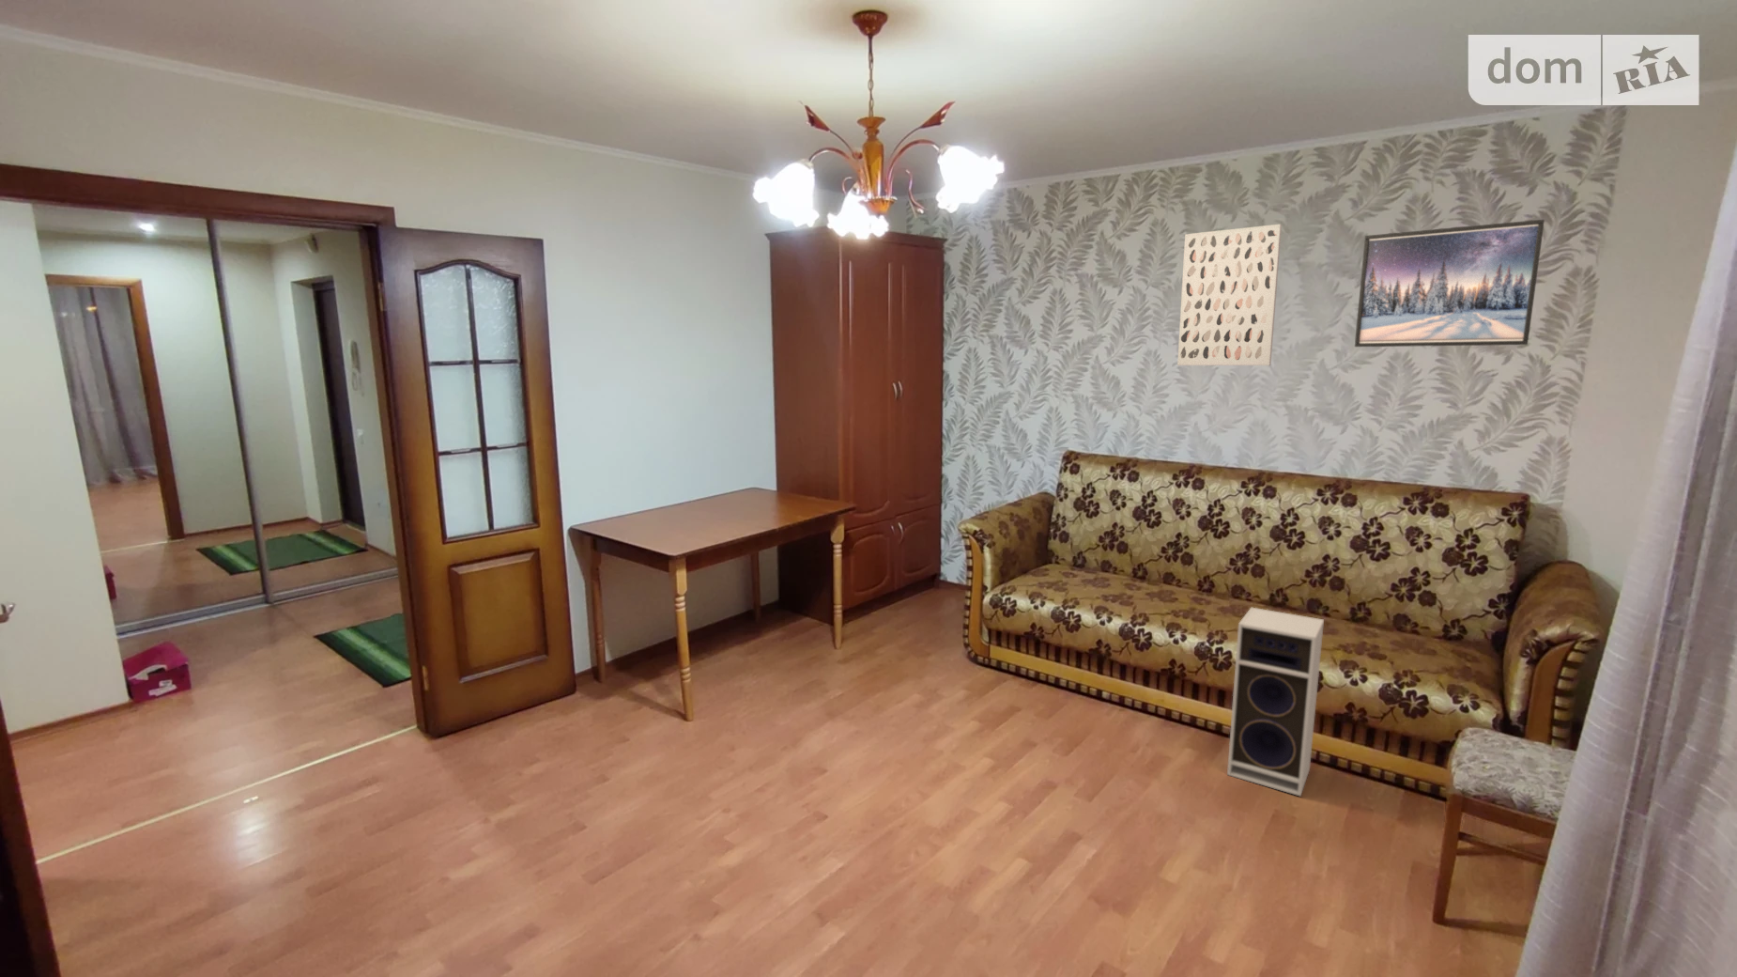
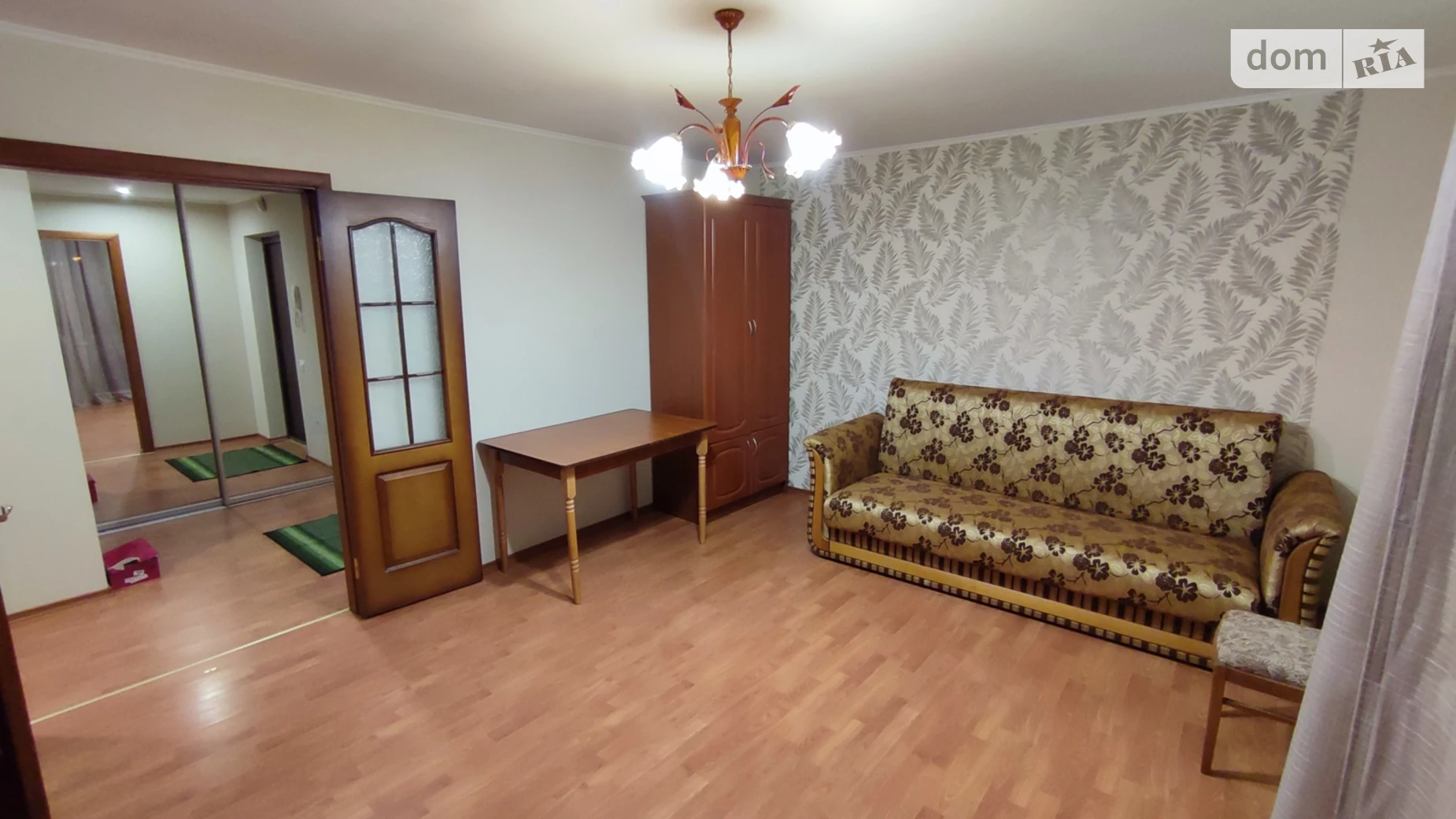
- speaker [1226,607,1324,797]
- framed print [1354,218,1545,347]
- wall art [1176,223,1282,366]
